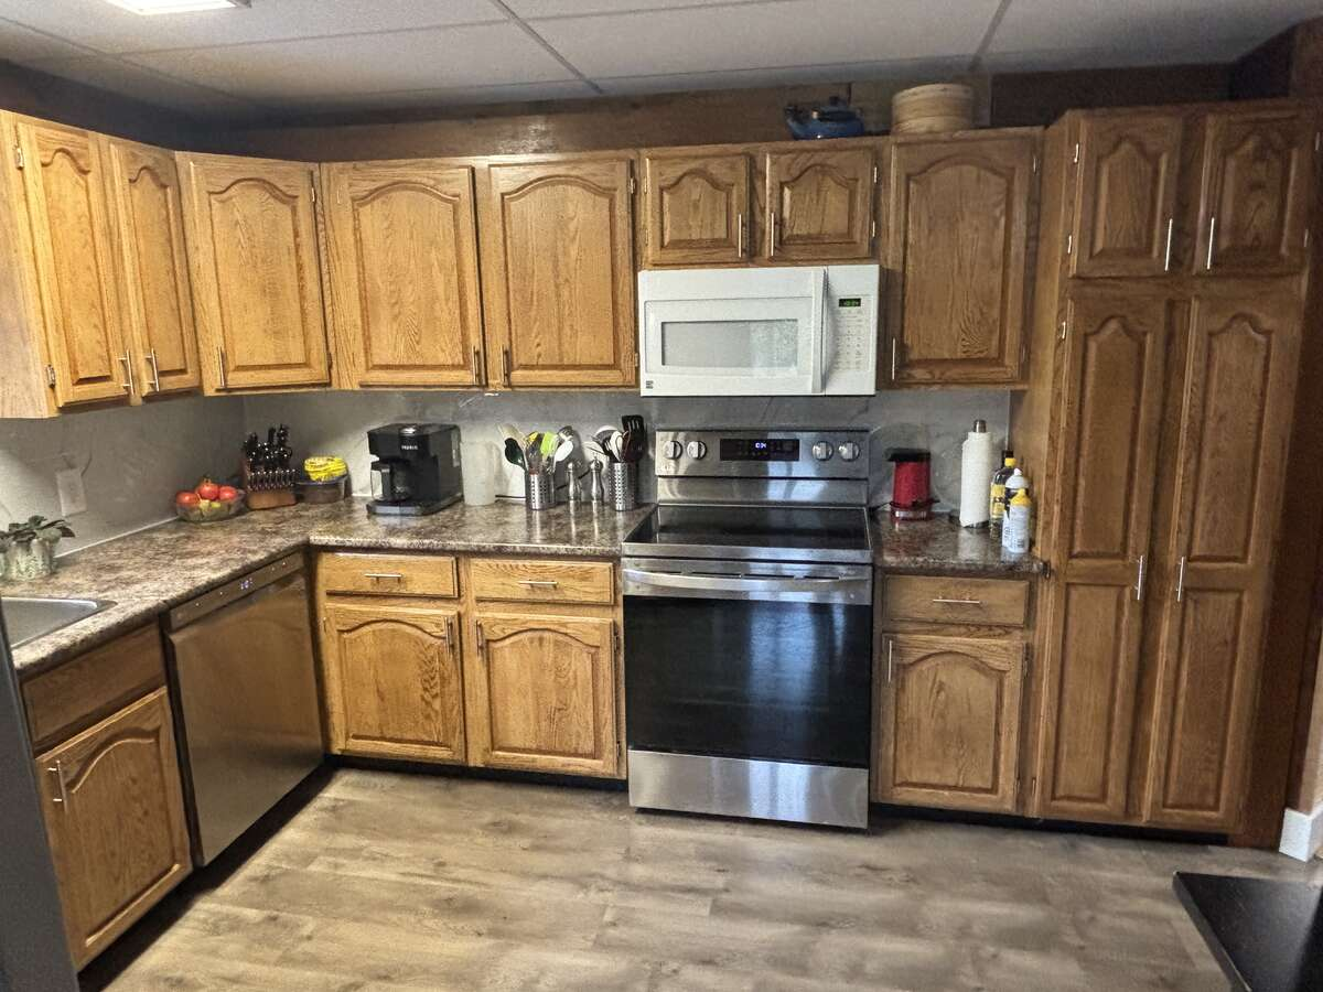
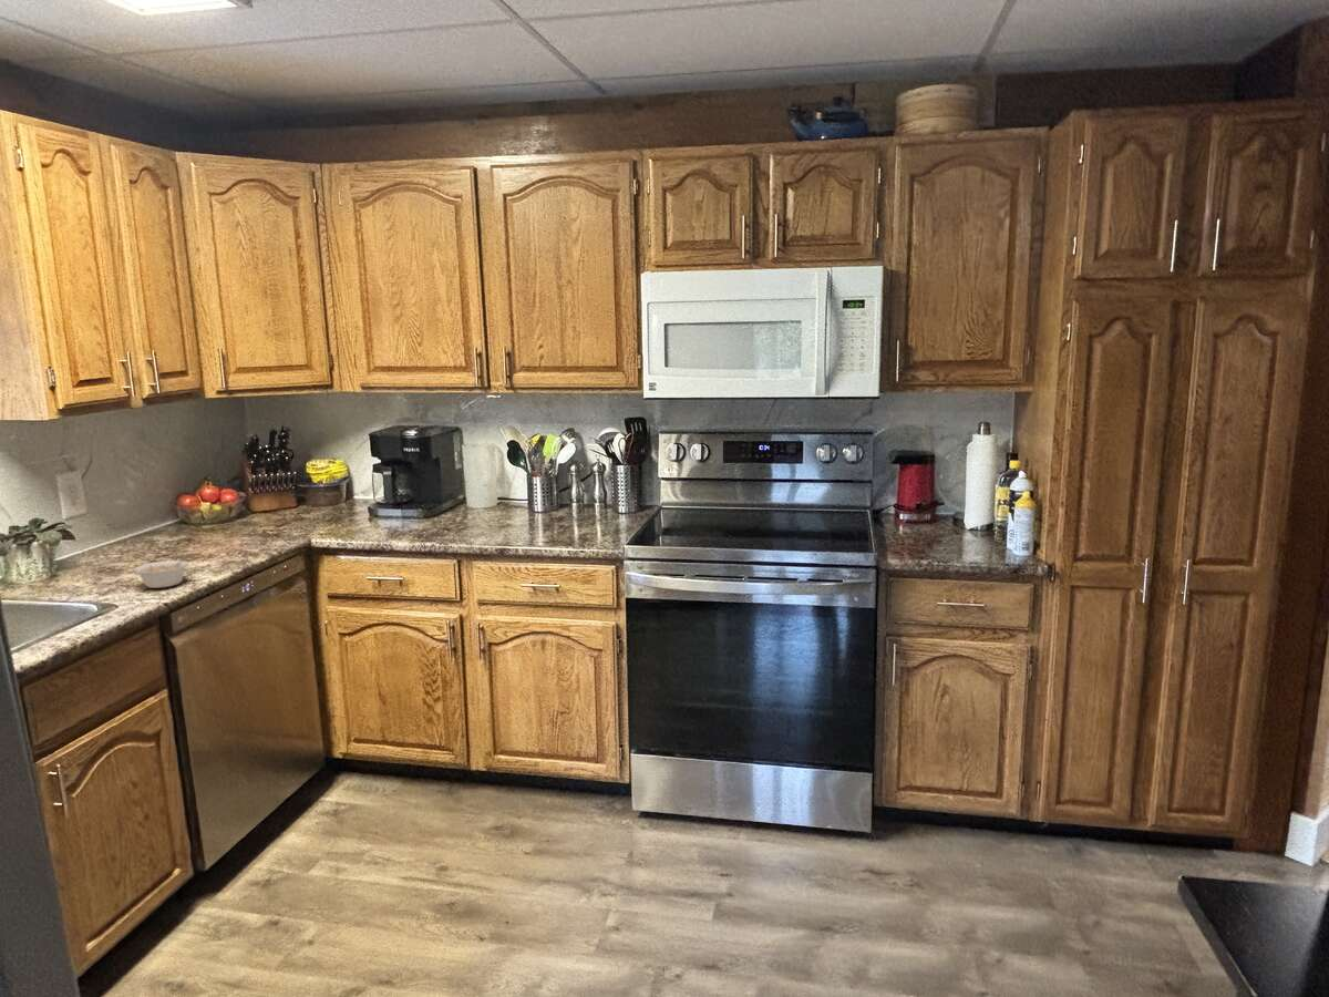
+ legume [134,554,193,589]
